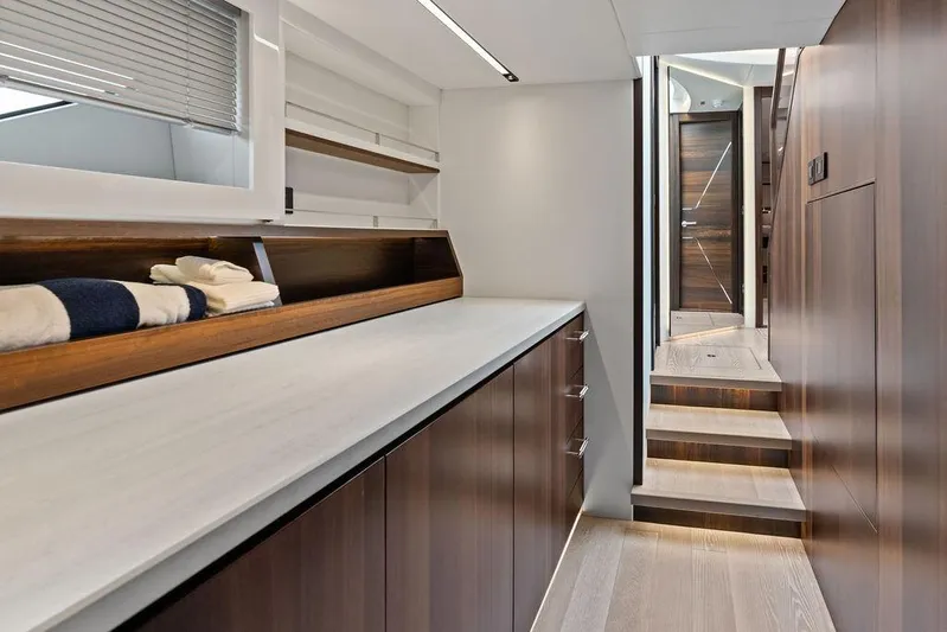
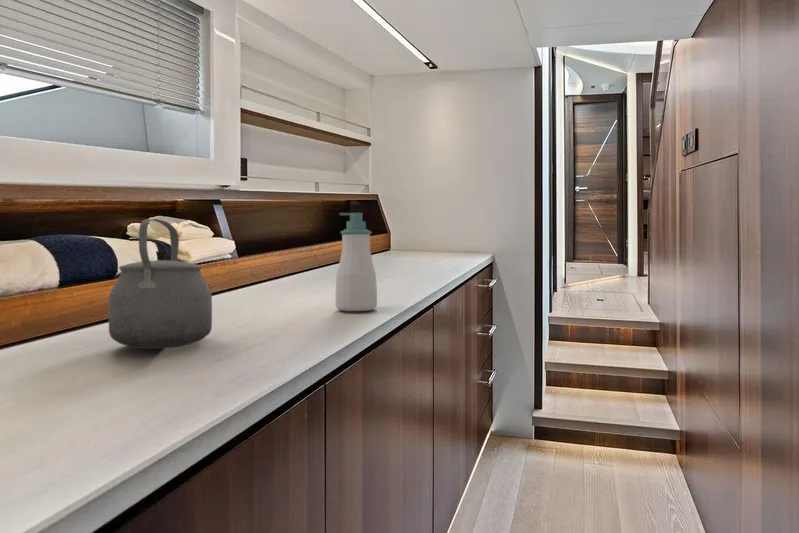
+ soap bottle [335,212,378,312]
+ tea kettle [107,218,213,350]
